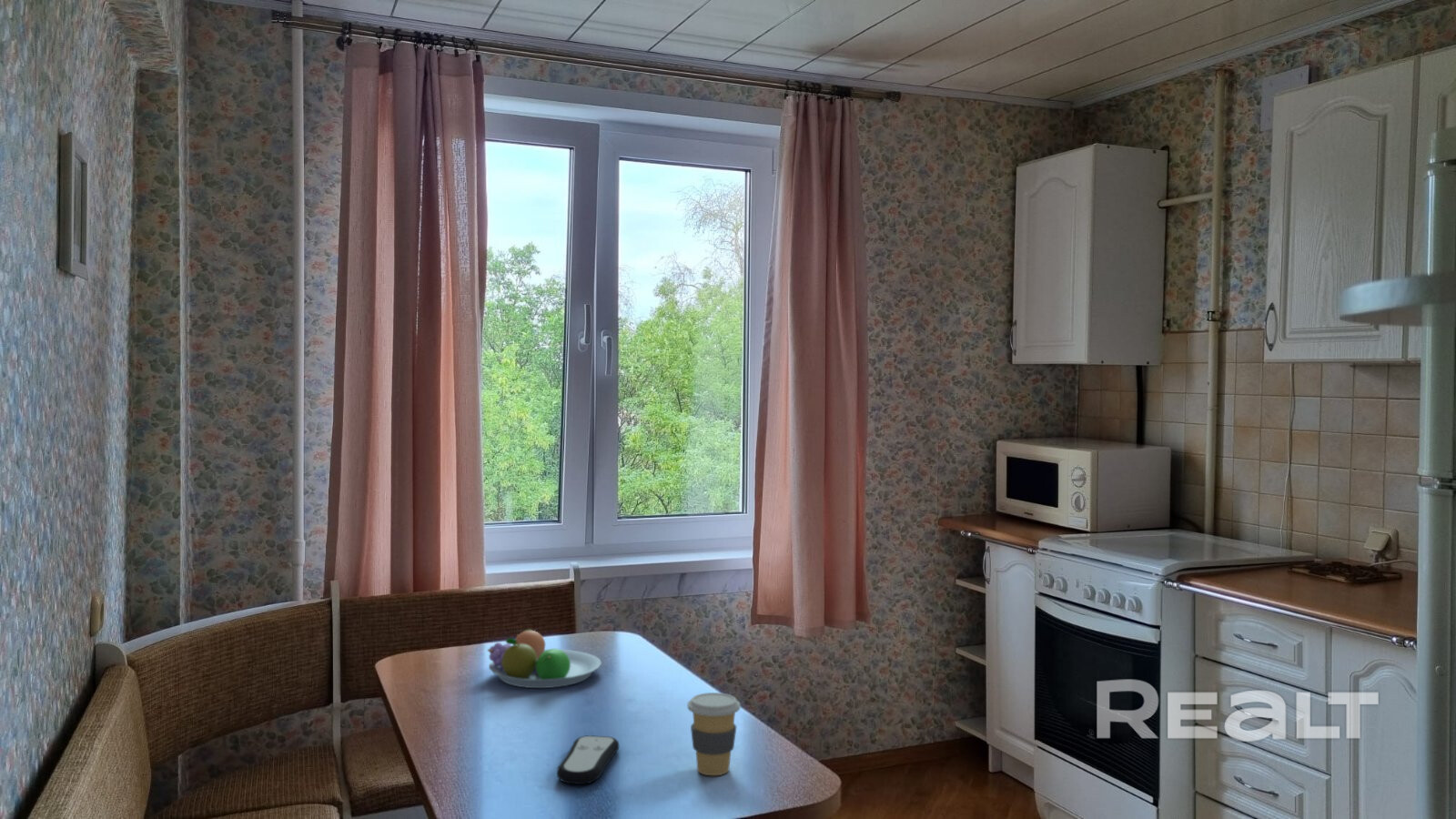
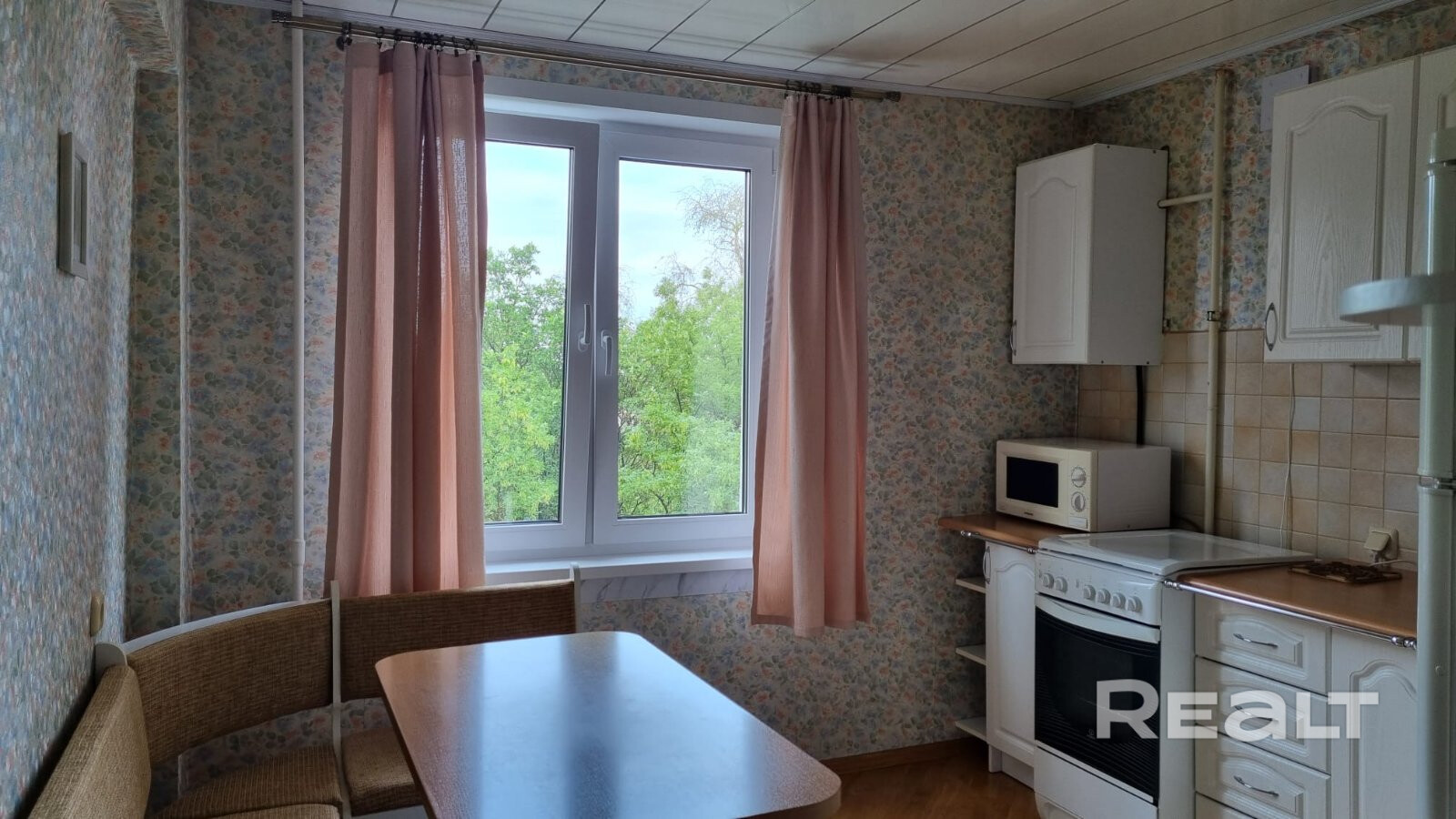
- coffee cup [686,692,742,776]
- fruit bowl [487,628,602,689]
- remote control [556,734,620,785]
